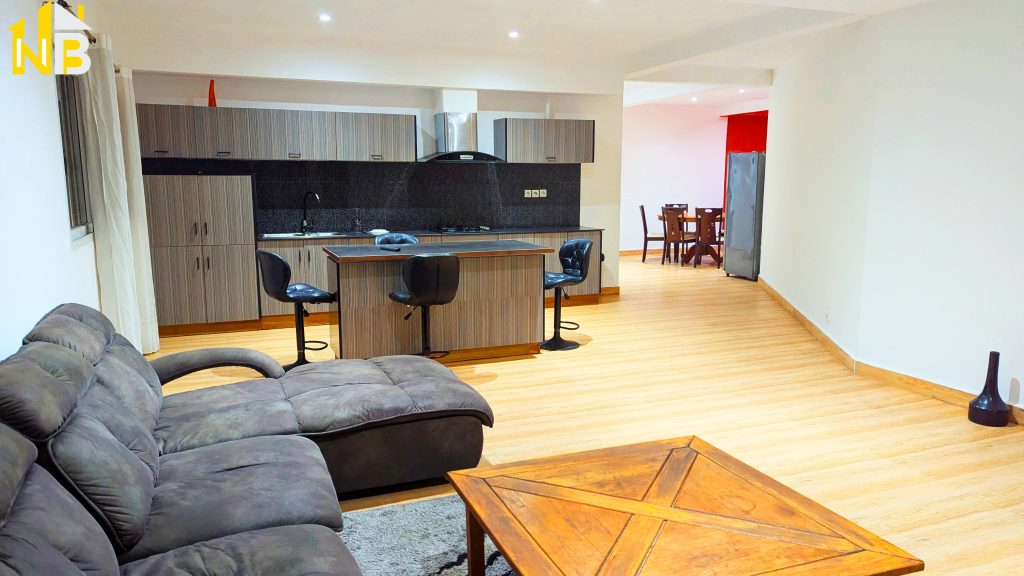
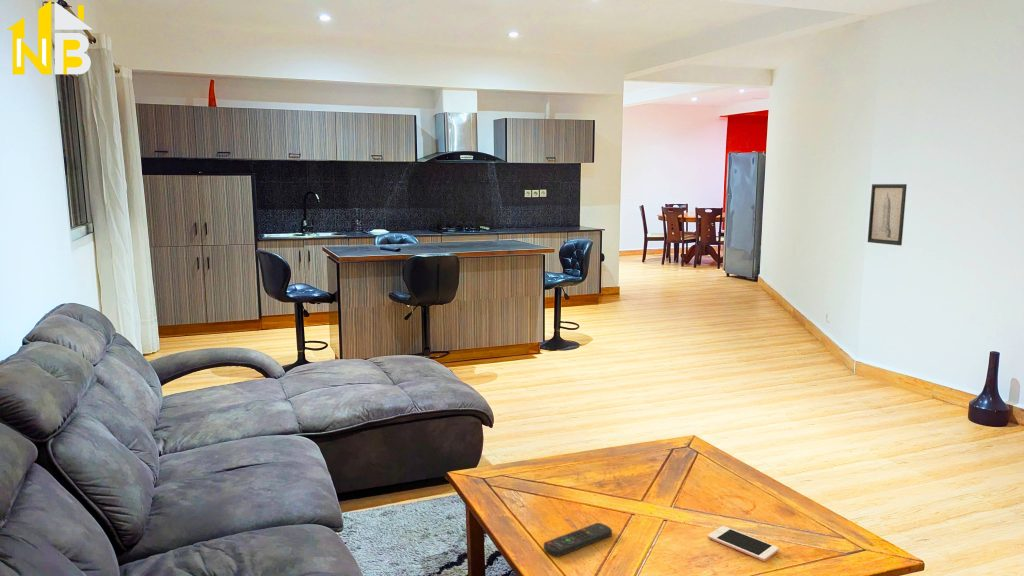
+ wall art [867,183,908,246]
+ cell phone [707,525,780,562]
+ remote control [543,522,613,558]
